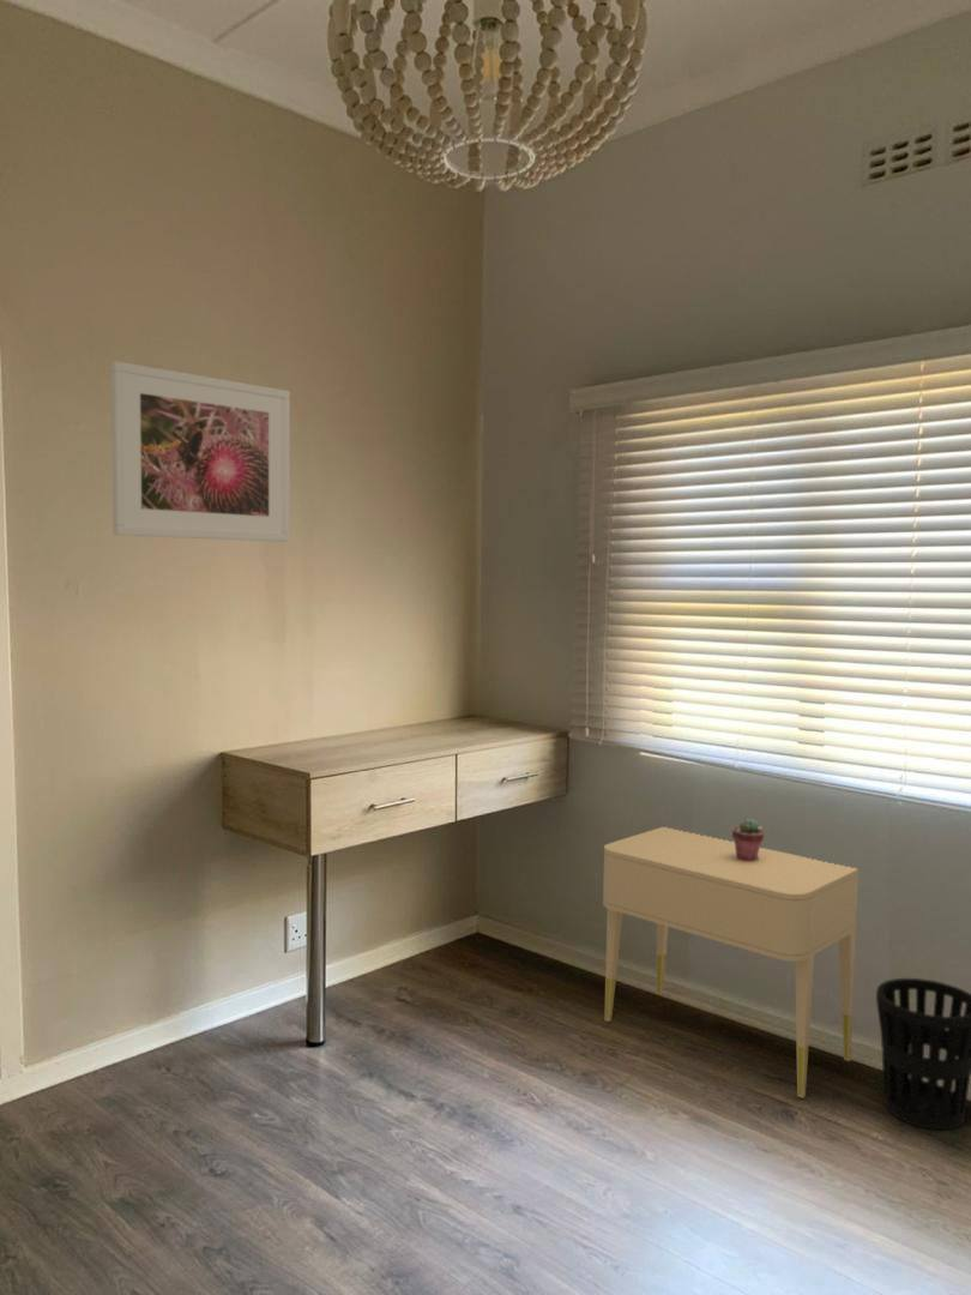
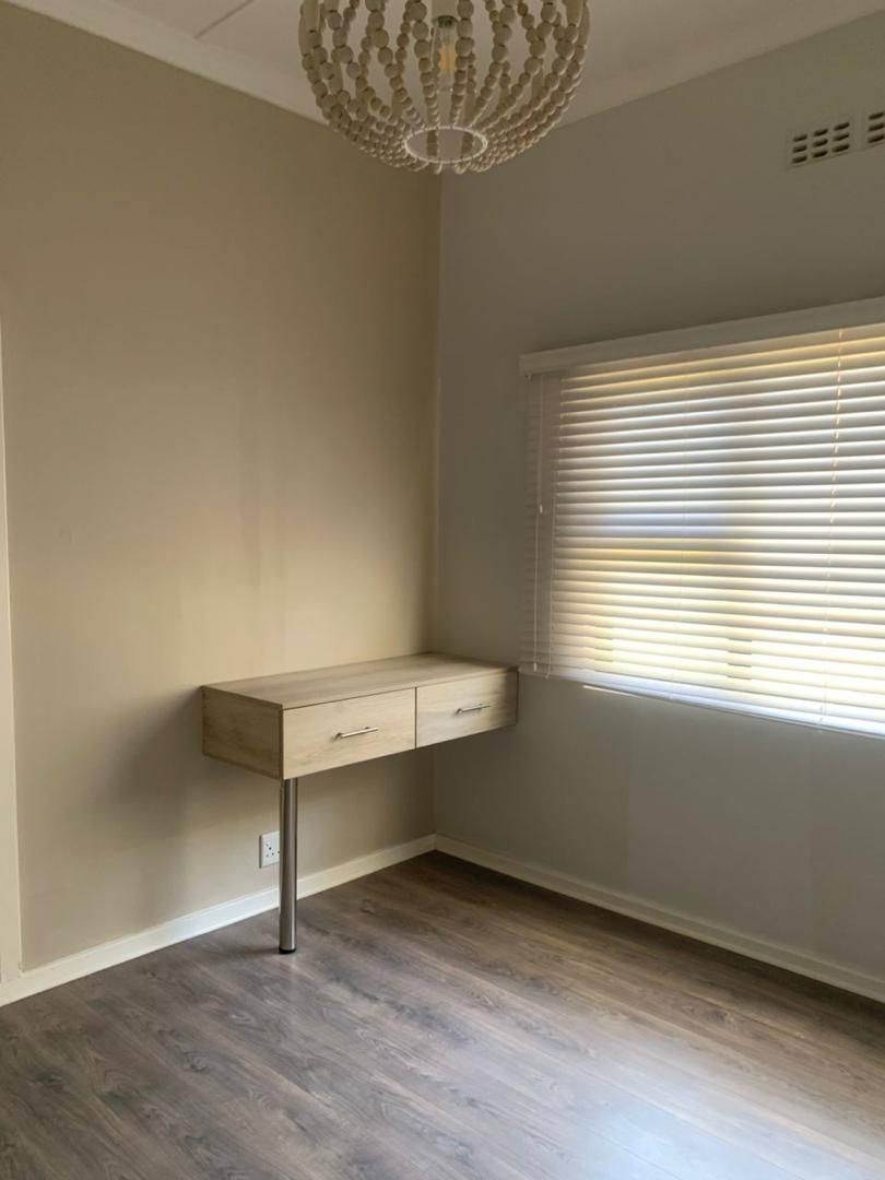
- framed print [110,360,291,543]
- nightstand [602,826,860,1100]
- wastebasket [875,977,971,1131]
- potted succulent [731,817,766,861]
